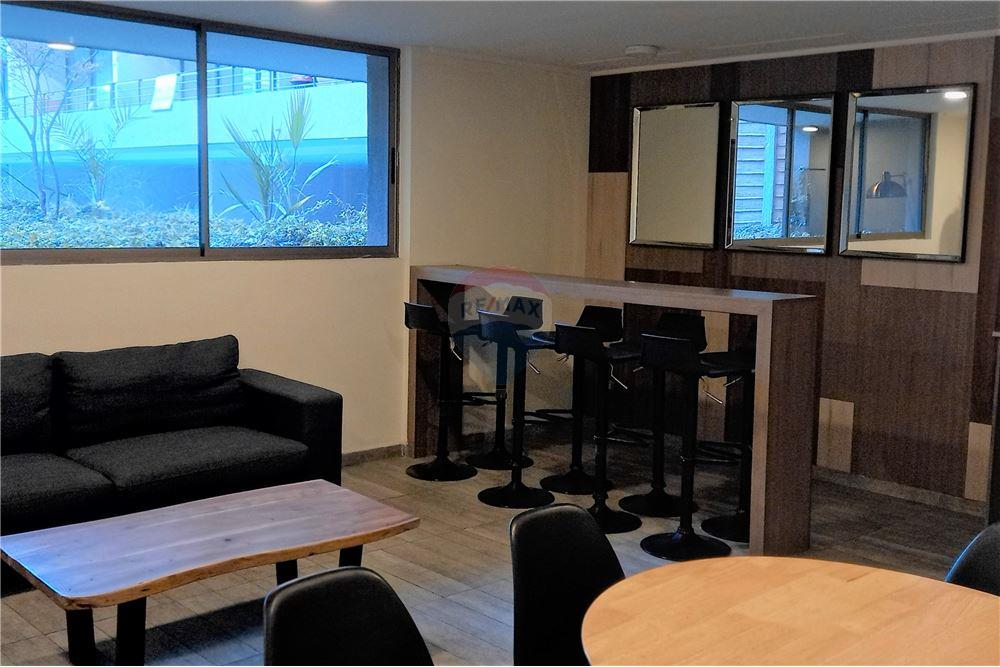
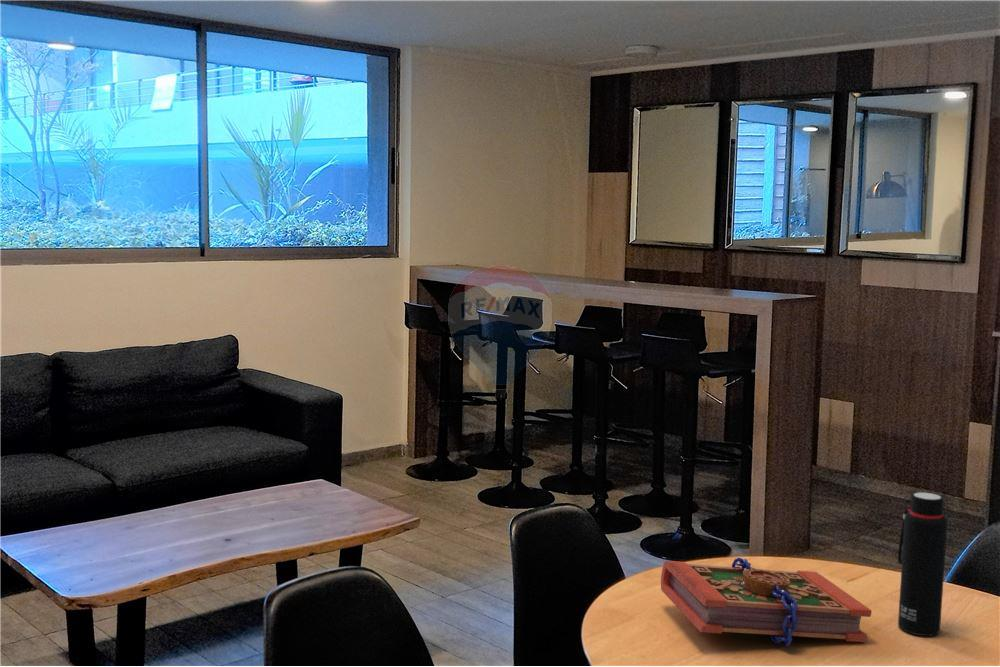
+ book [660,557,872,647]
+ water bottle [897,491,948,637]
